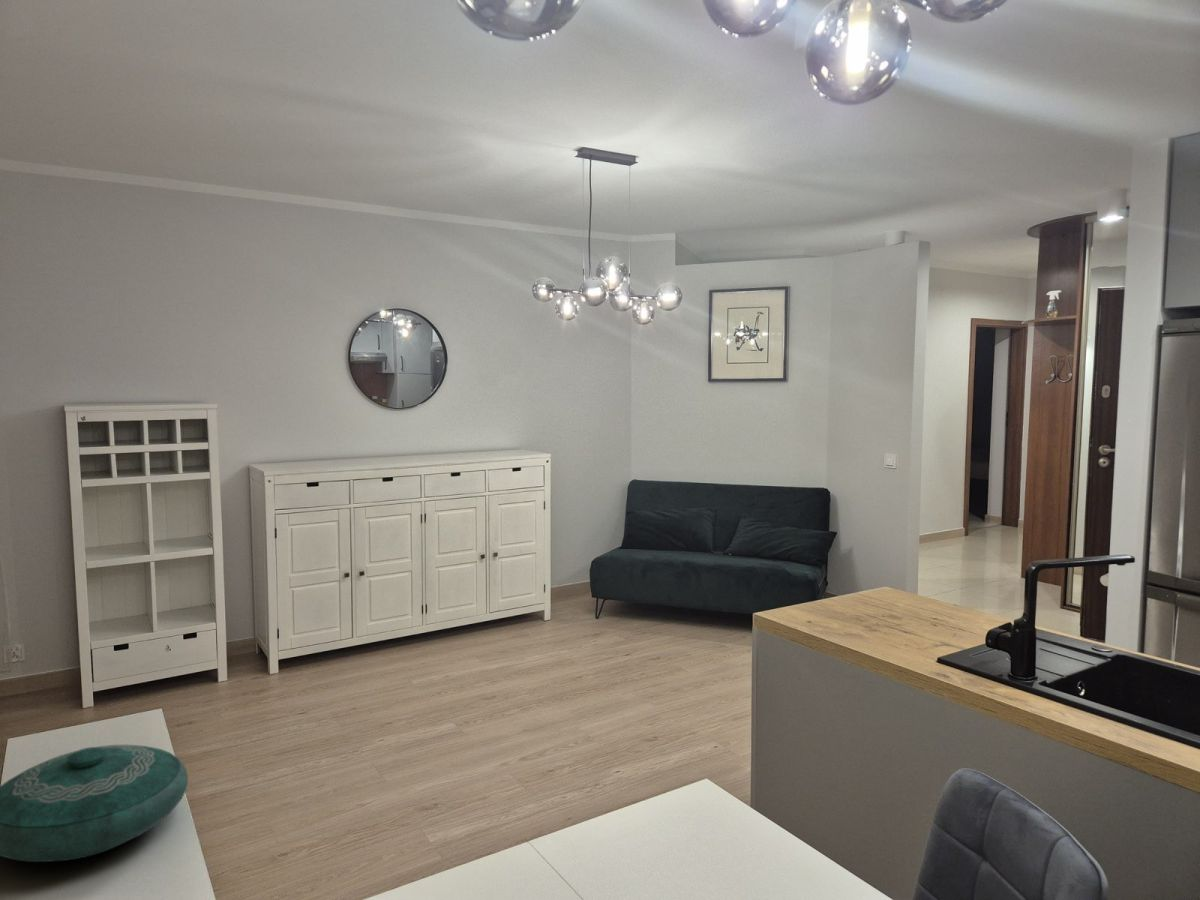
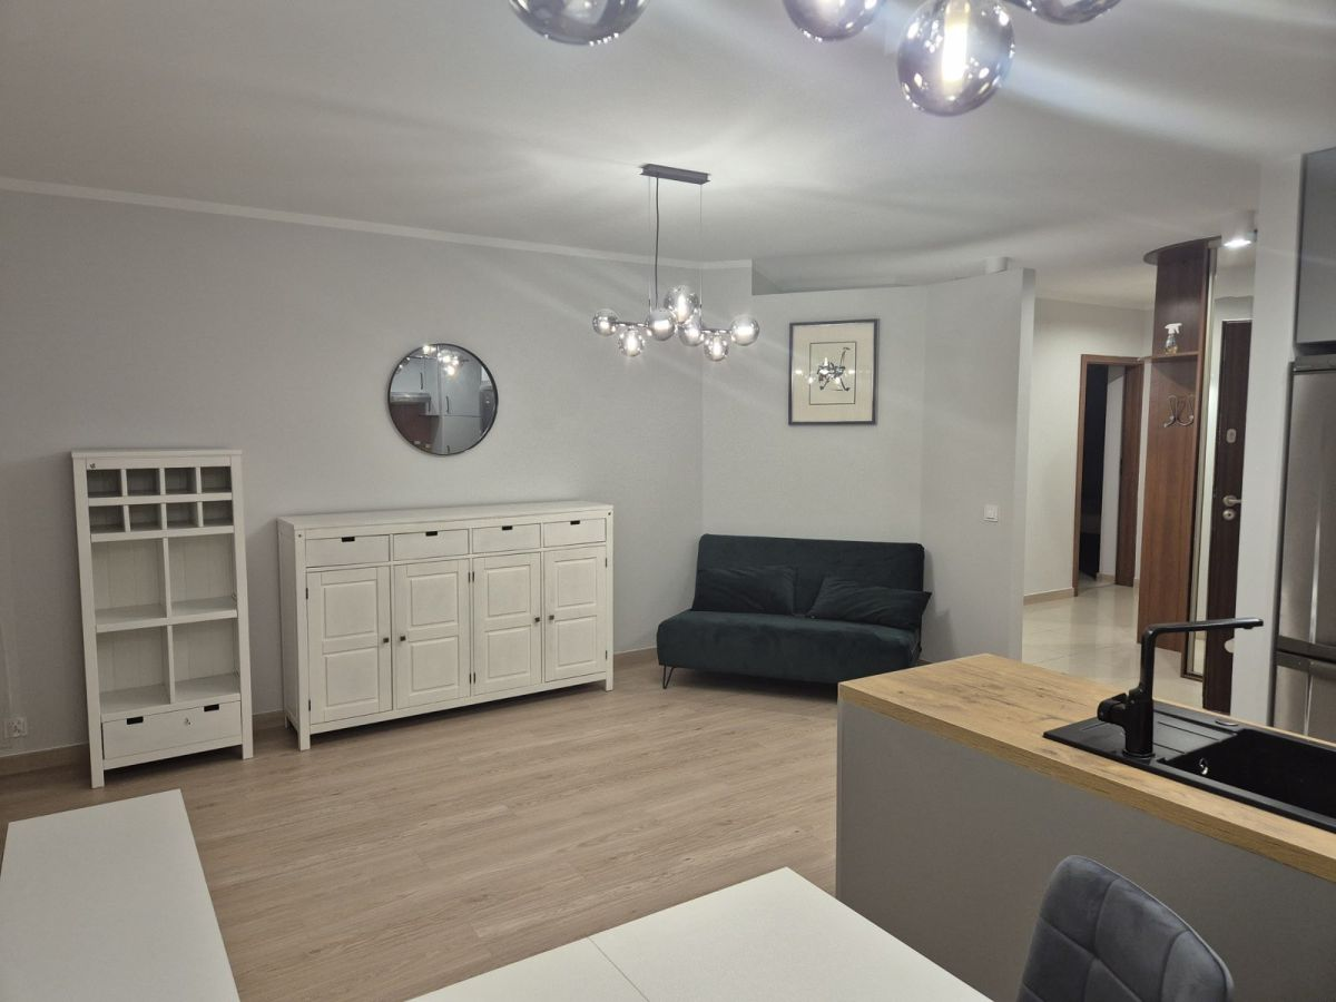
- decorative bowl [0,744,189,863]
